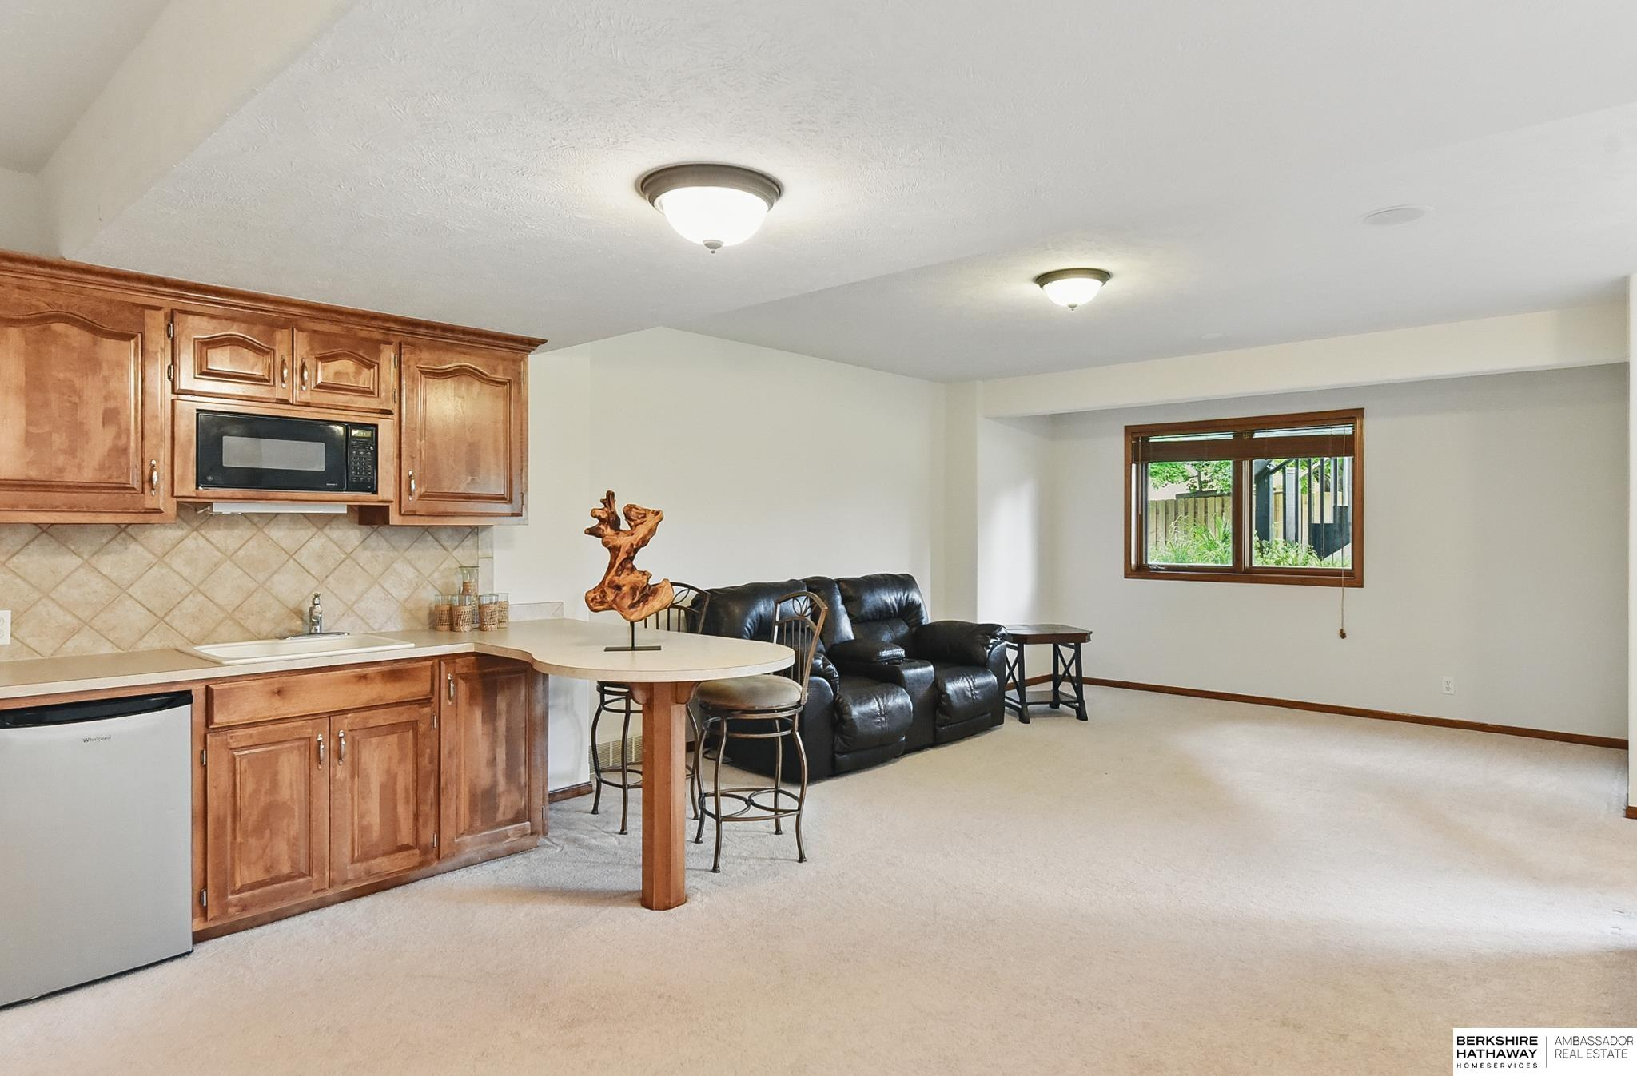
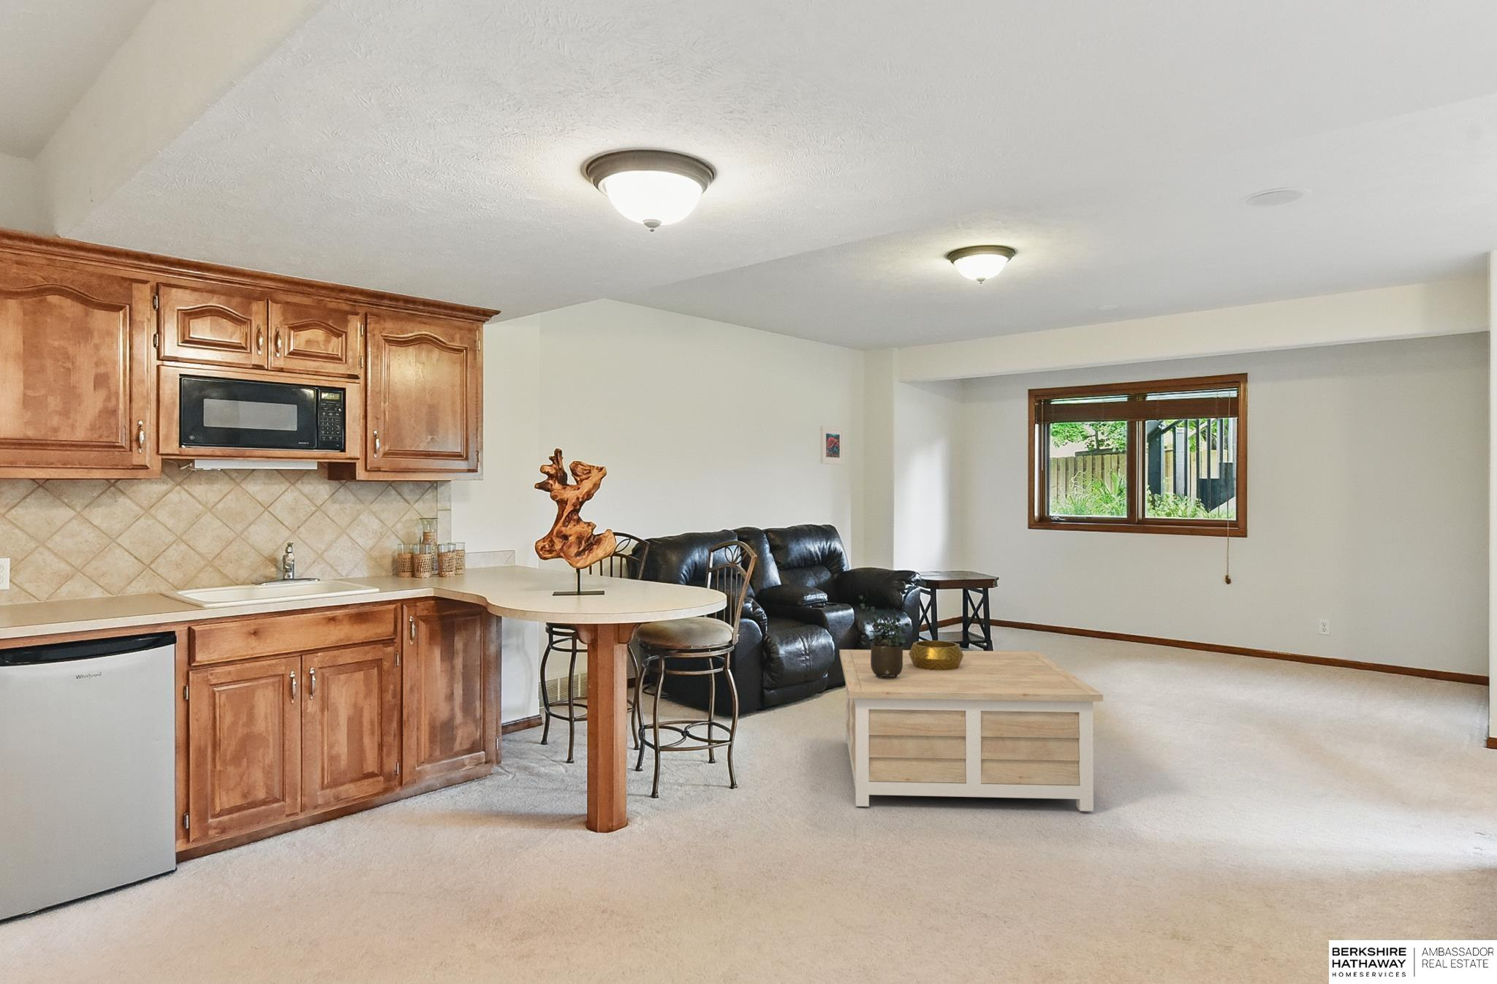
+ potted plant [858,594,911,678]
+ coffee table [839,649,1104,812]
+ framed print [819,425,845,466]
+ decorative bowl [908,640,963,671]
